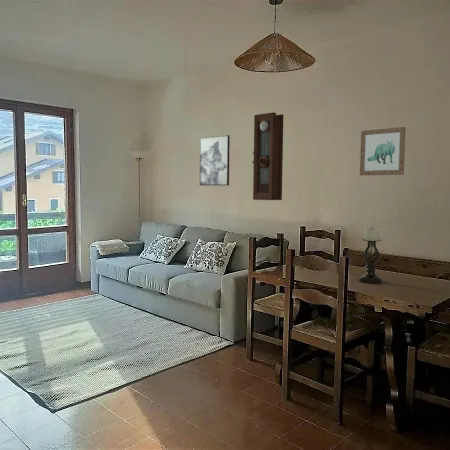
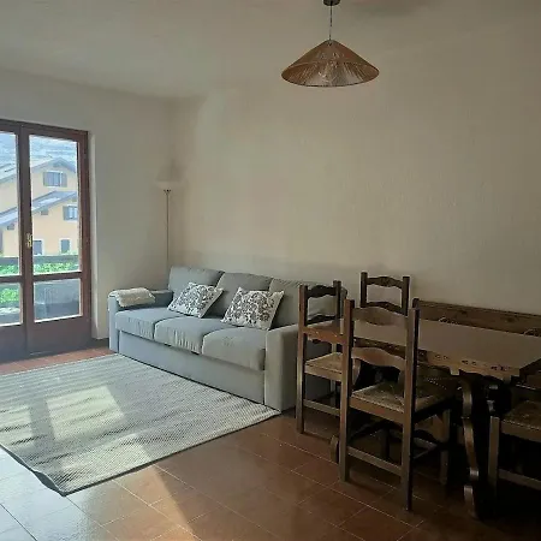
- candle holder [358,226,383,284]
- pendulum clock [251,111,284,201]
- wall art [359,126,407,176]
- wall art [199,134,231,186]
